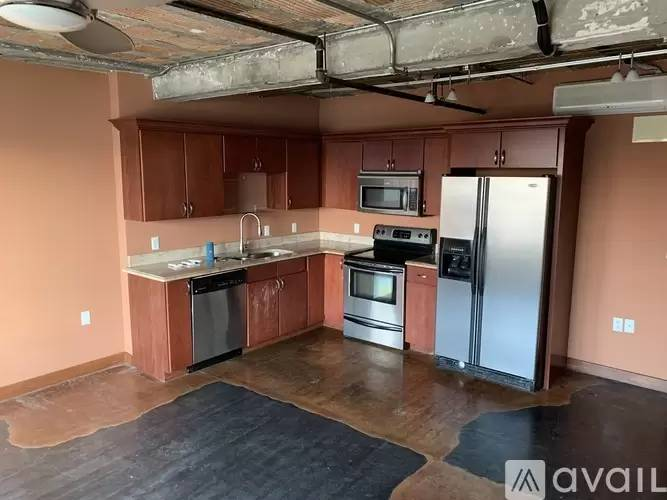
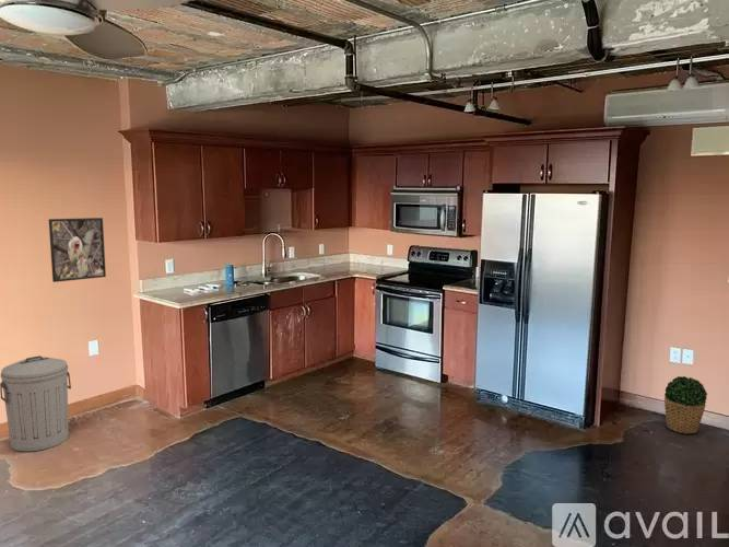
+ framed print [48,217,107,283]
+ trash can [0,354,72,452]
+ potted plant [663,375,708,434]
